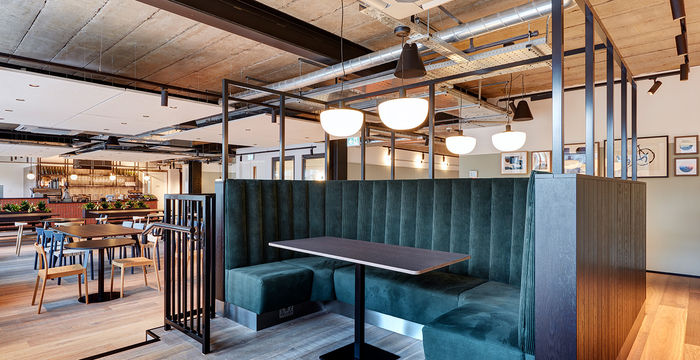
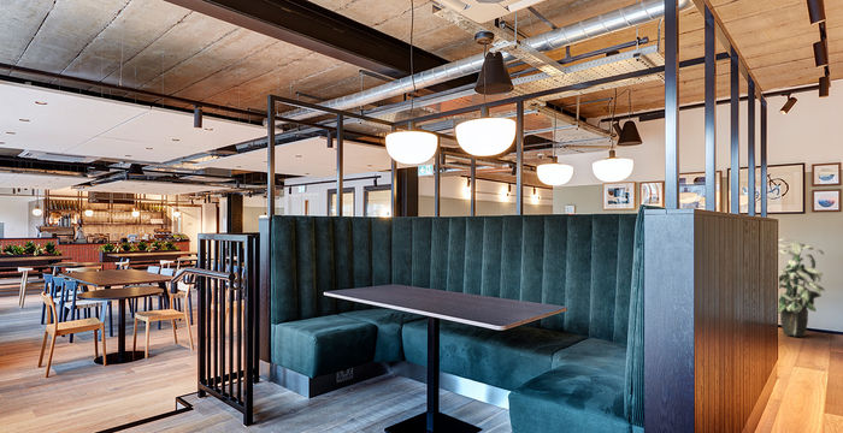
+ indoor plant [777,237,826,338]
